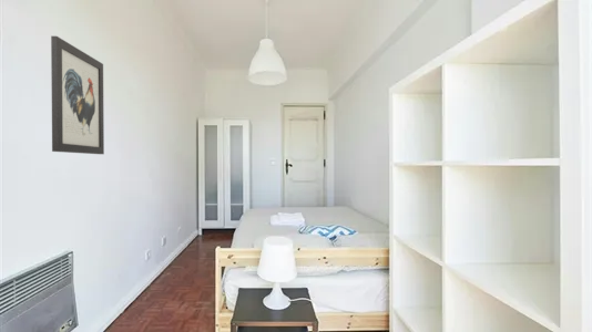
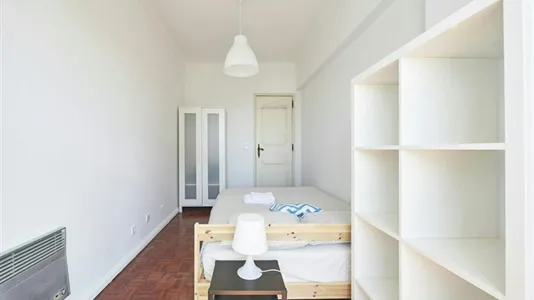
- wall art [50,35,105,155]
